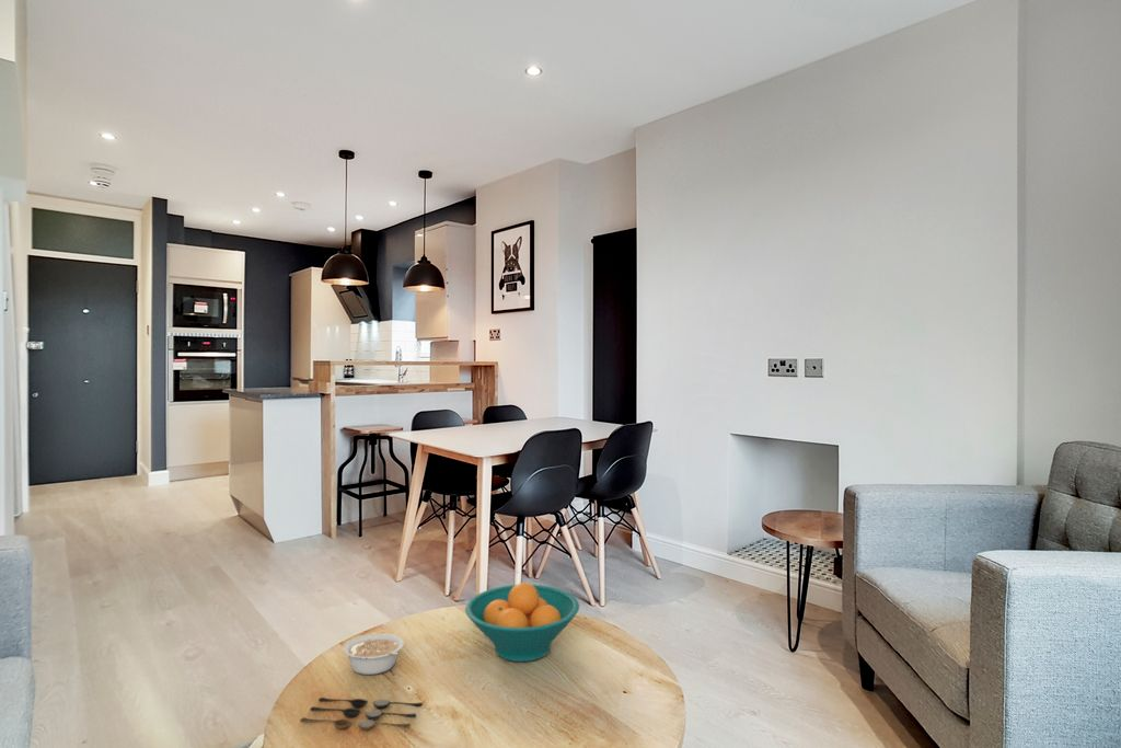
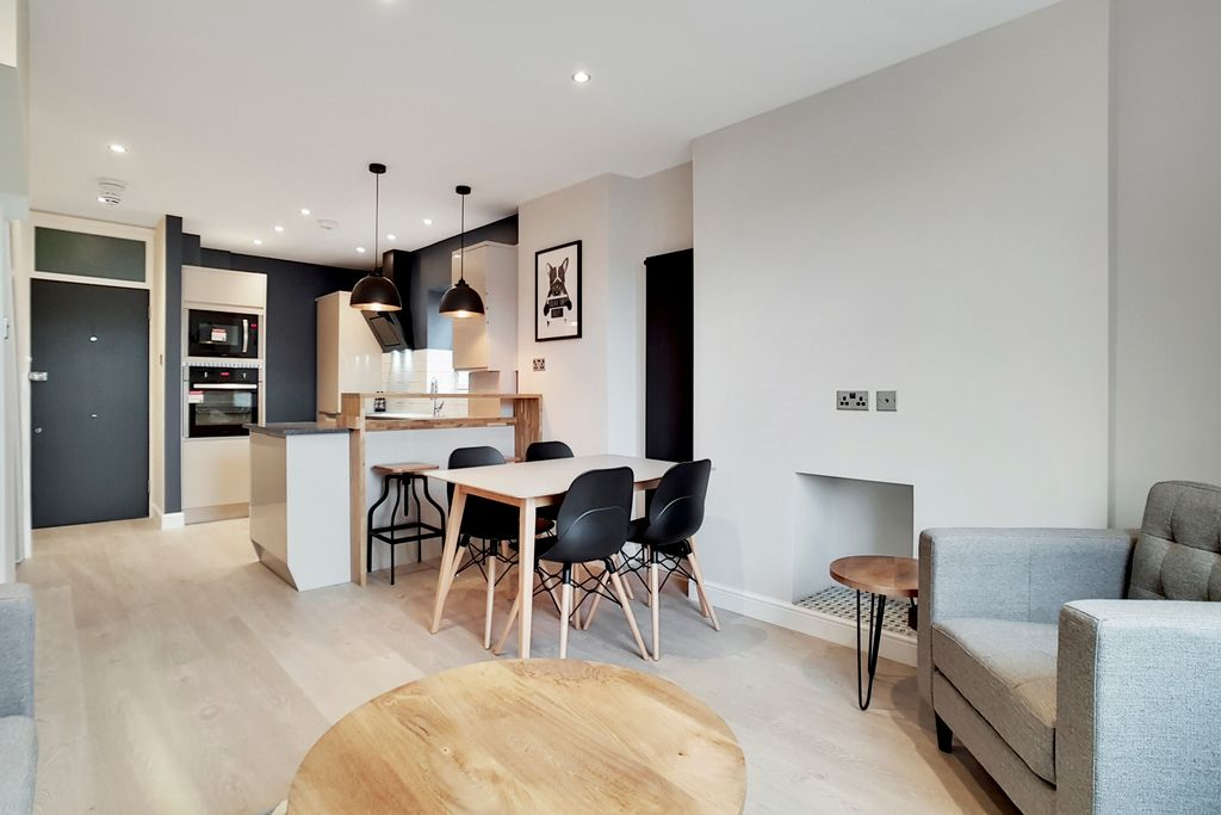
- fruit bowl [464,582,580,663]
- spoon [299,697,424,732]
- legume [342,632,405,676]
